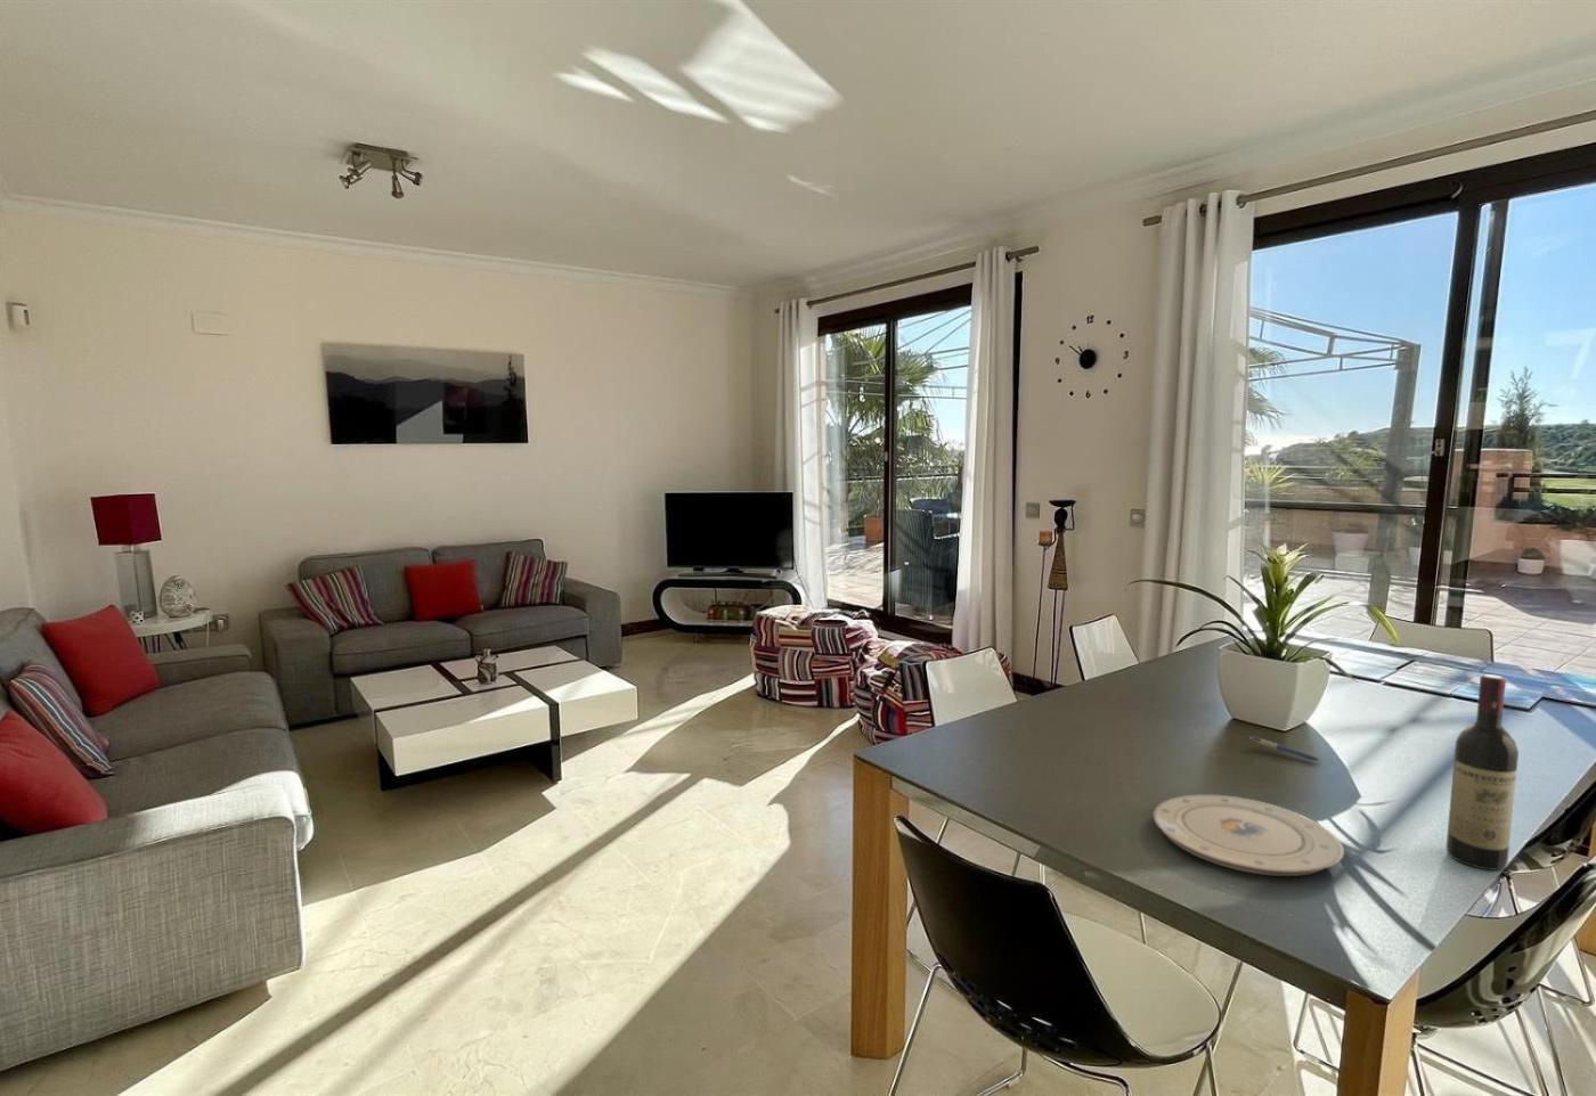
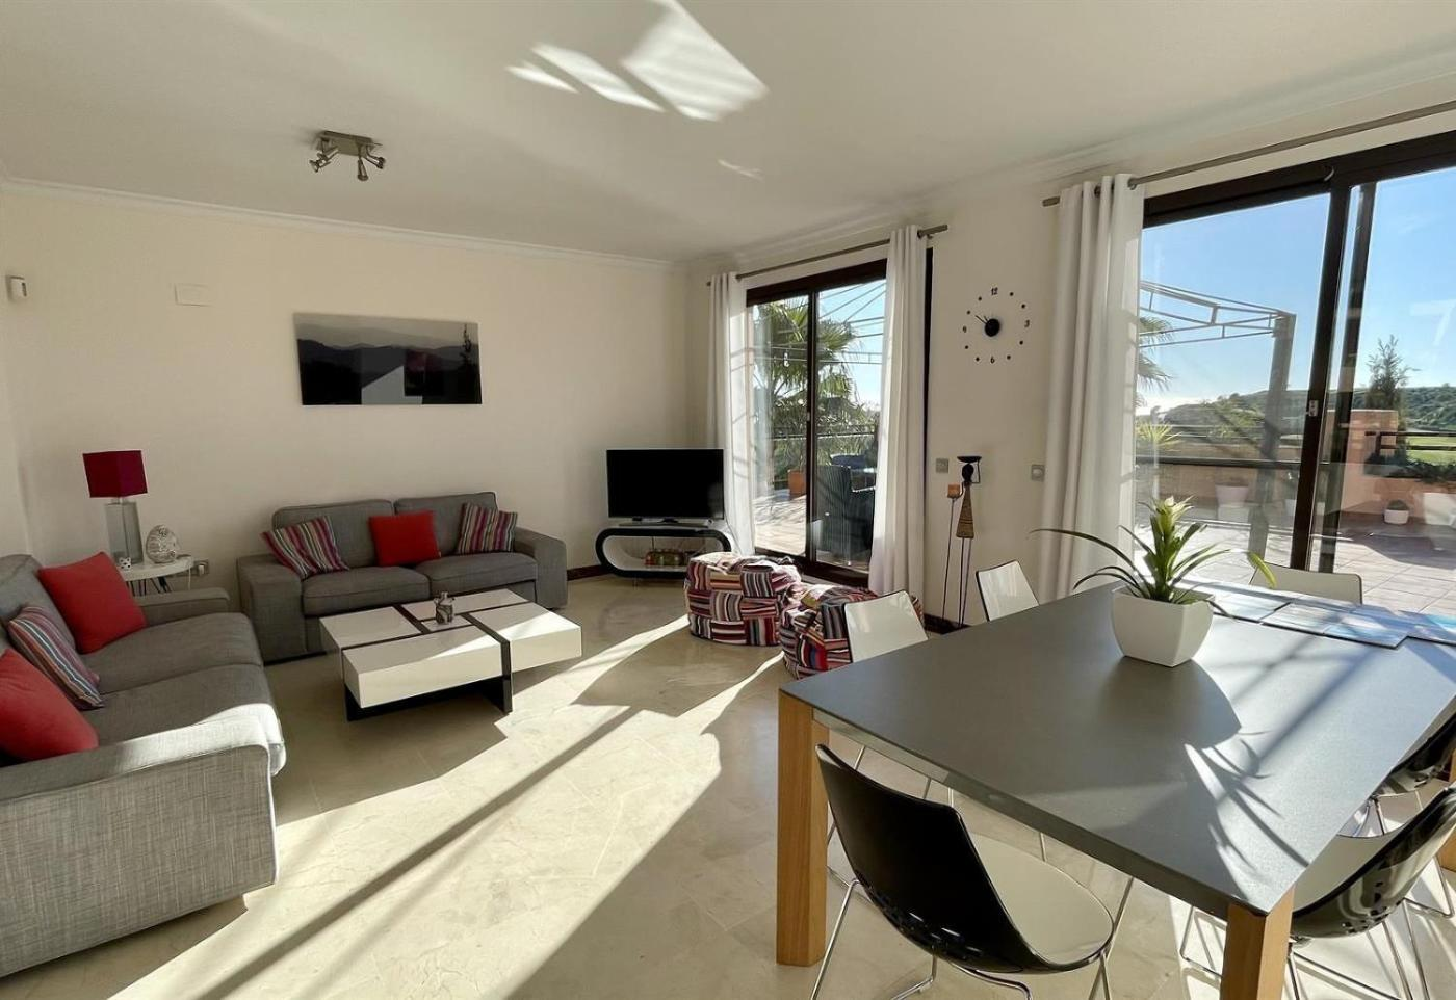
- plate [1152,794,1345,878]
- pen [1248,736,1321,763]
- wine bottle [1446,673,1520,872]
